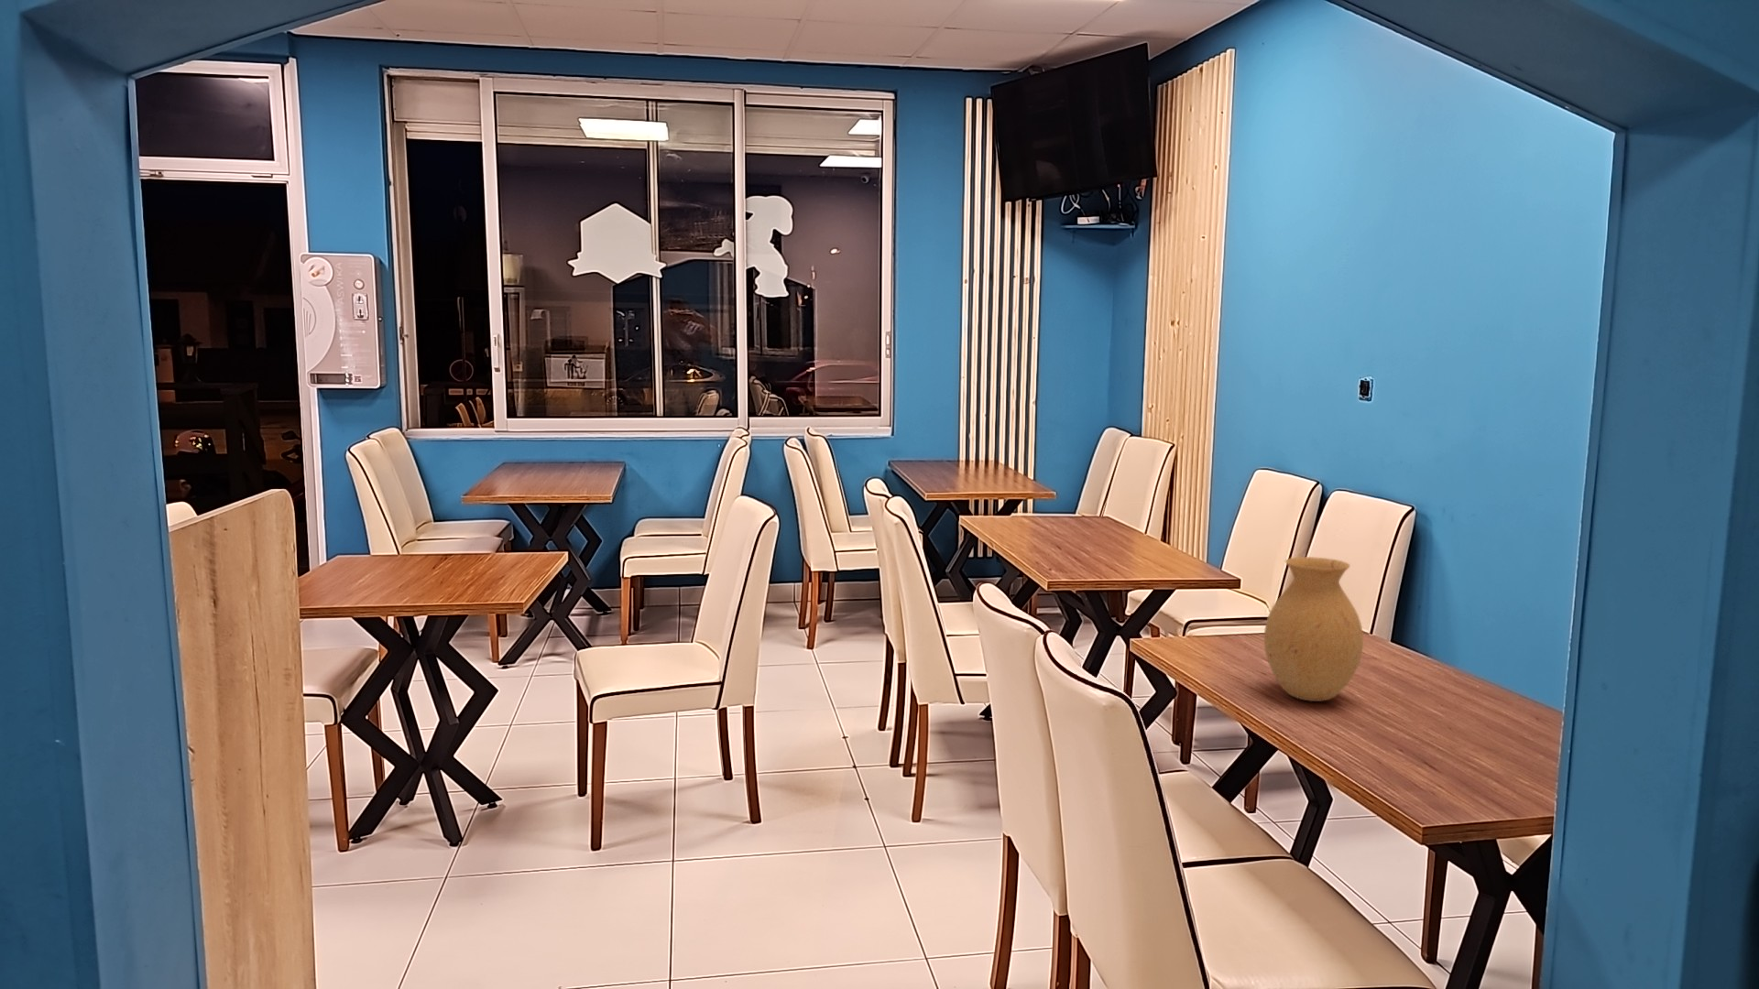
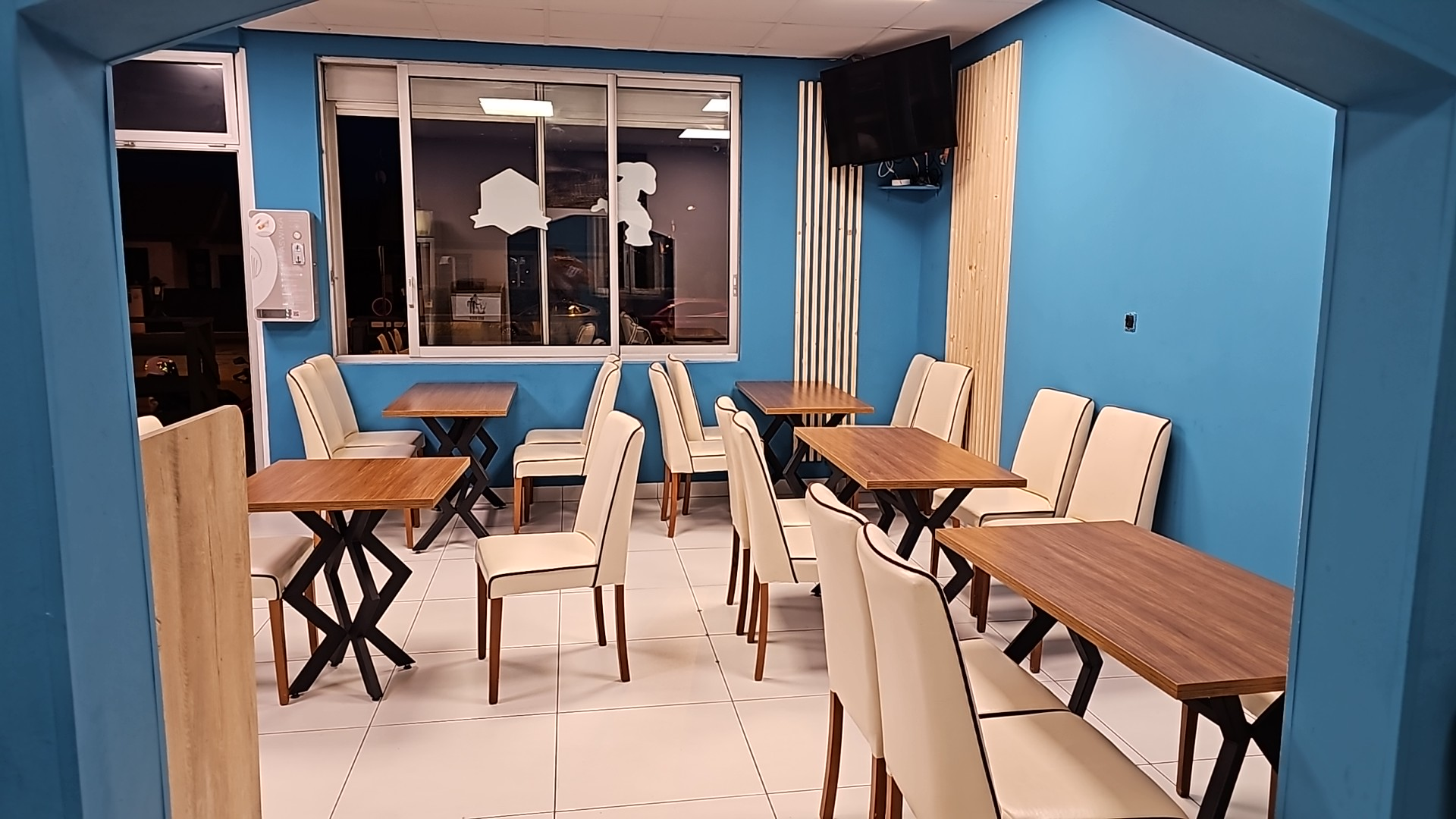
- vase [1264,555,1364,703]
